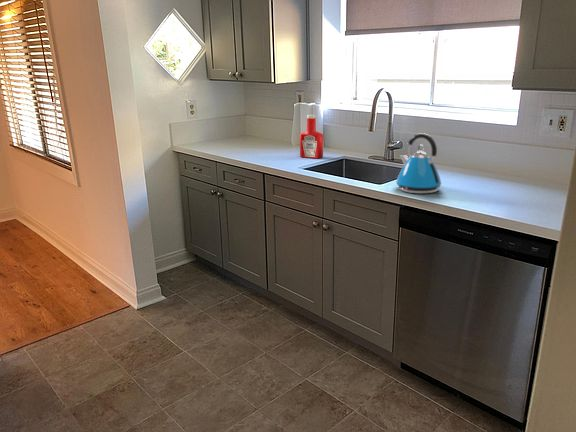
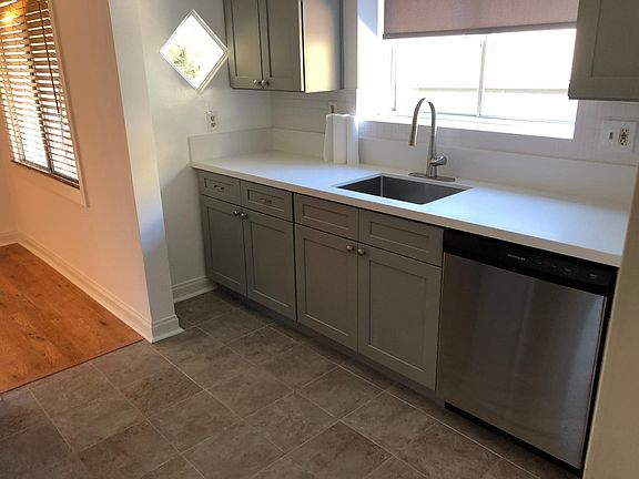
- soap bottle [299,114,324,159]
- kettle [395,132,443,194]
